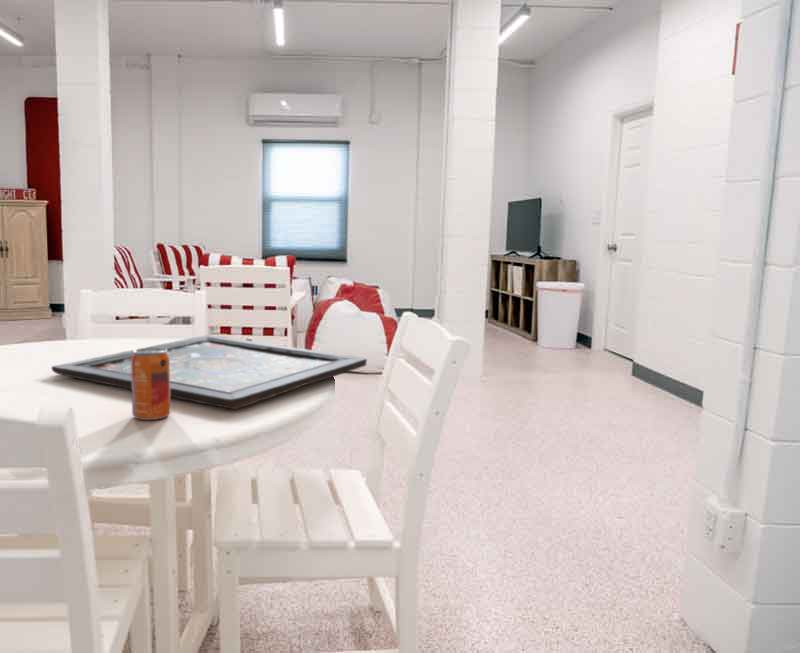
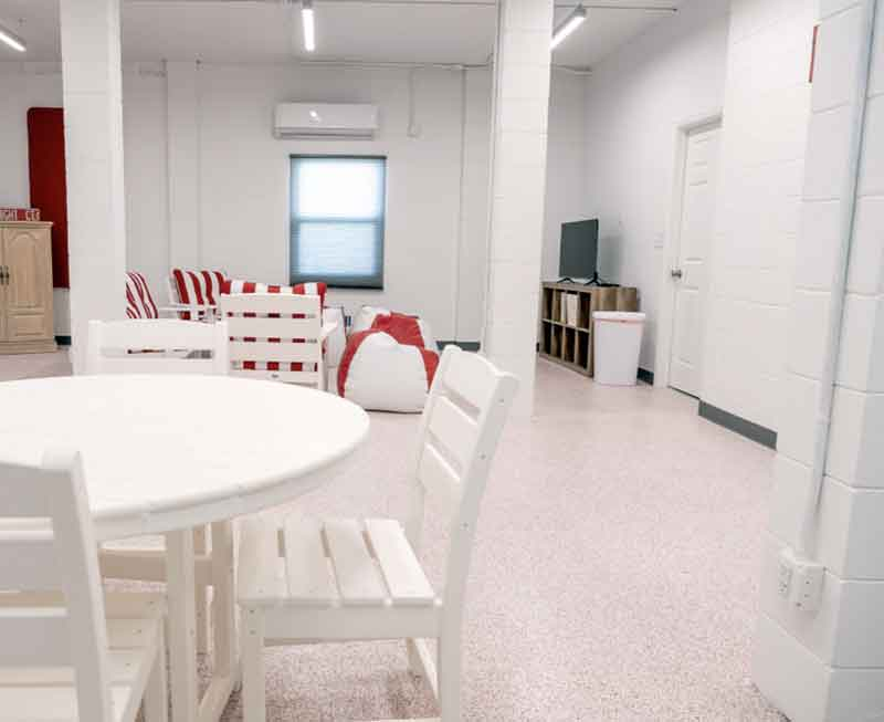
- beverage can [131,347,171,421]
- board game [51,334,368,410]
